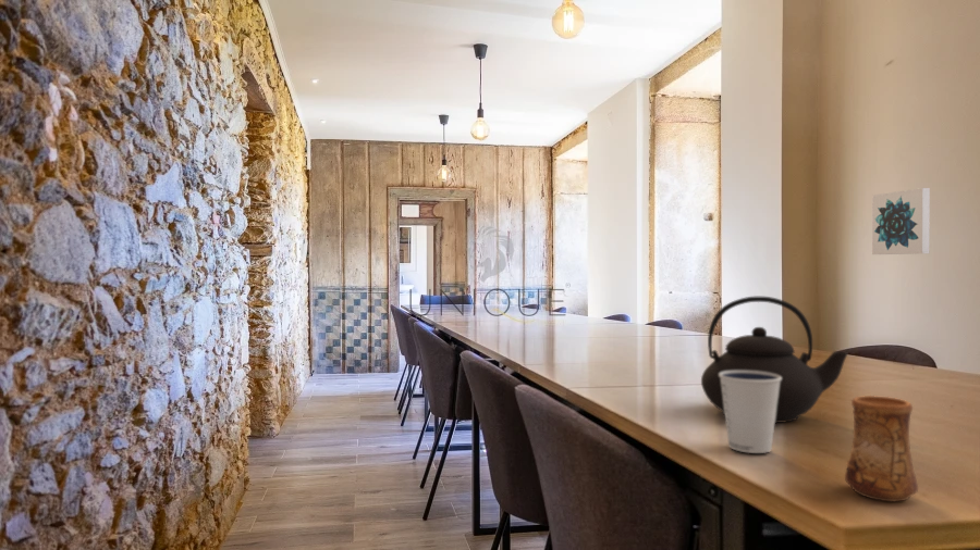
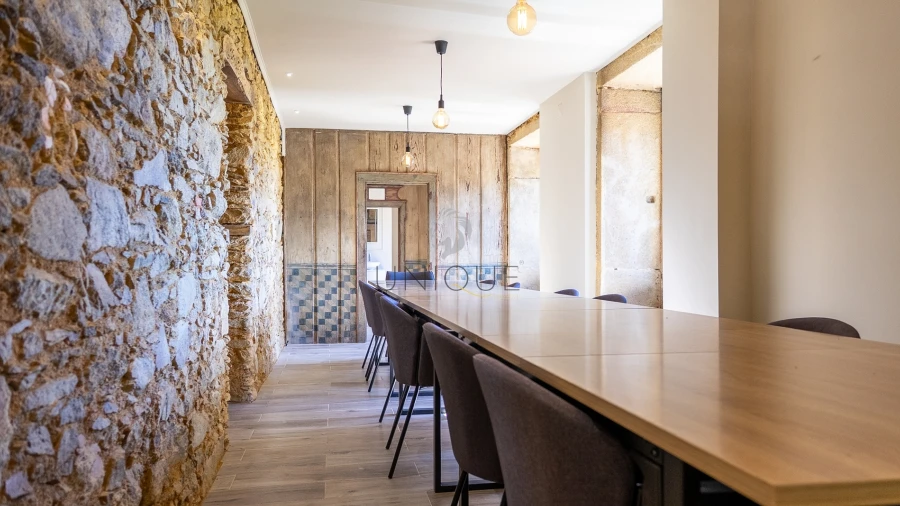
- wall art [871,187,931,255]
- cup [844,395,919,502]
- teapot [700,296,849,424]
- dixie cup [719,371,782,454]
